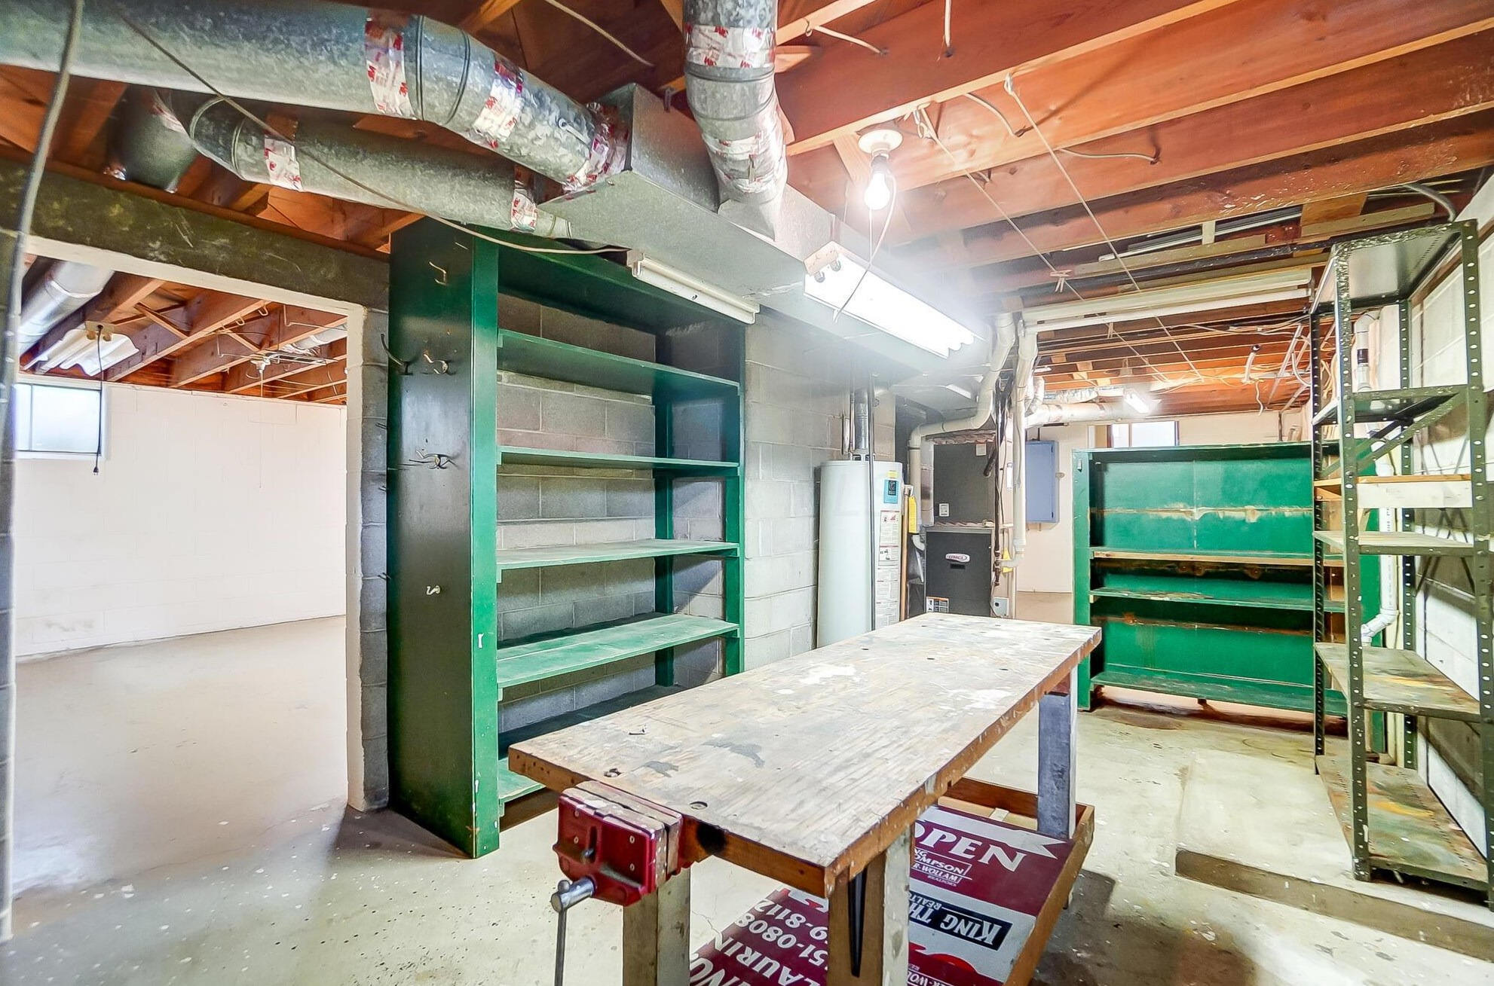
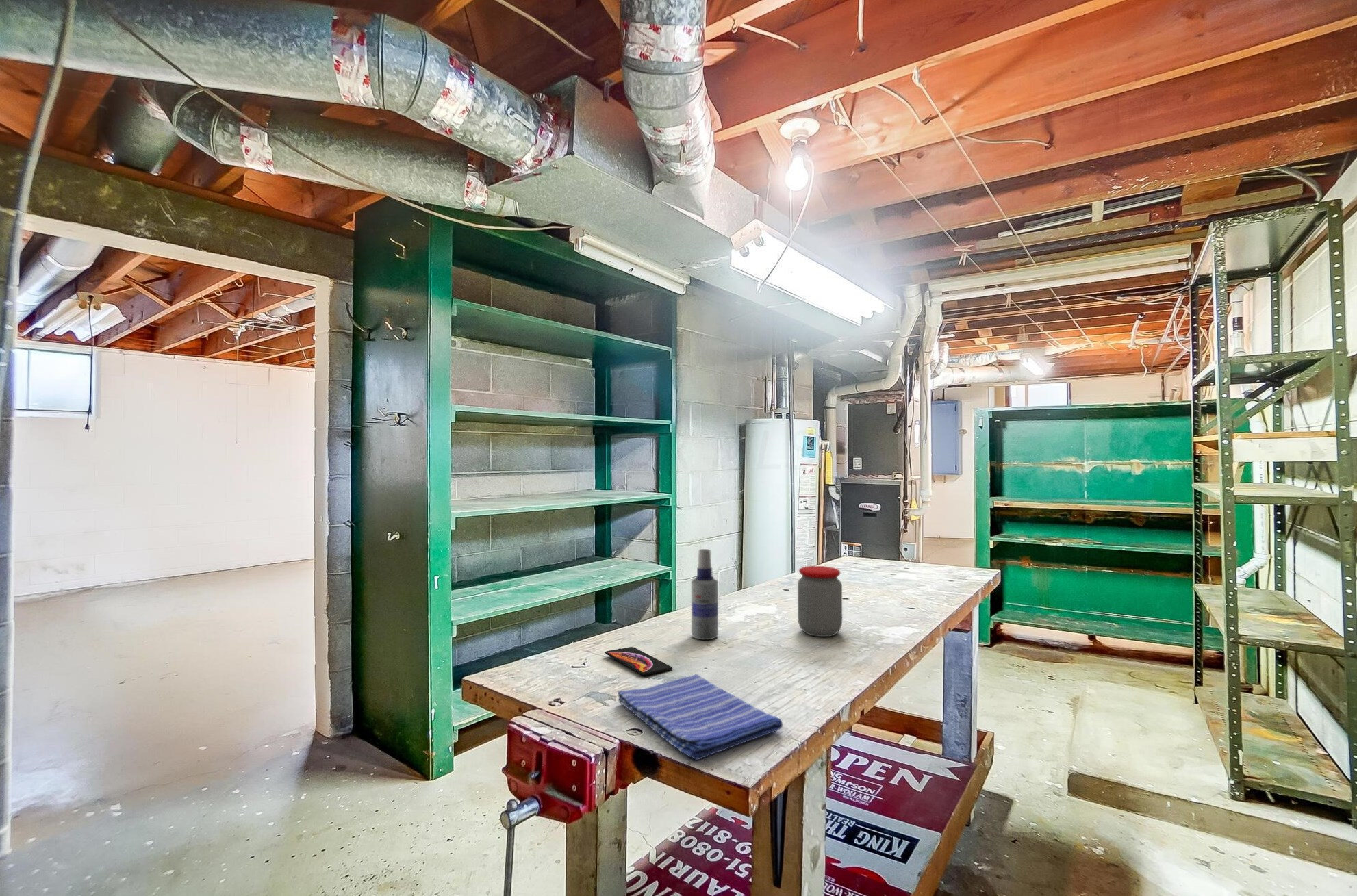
+ dish towel [617,674,783,761]
+ jar [797,565,843,637]
+ spray bottle [691,548,719,640]
+ smartphone [605,646,673,676]
